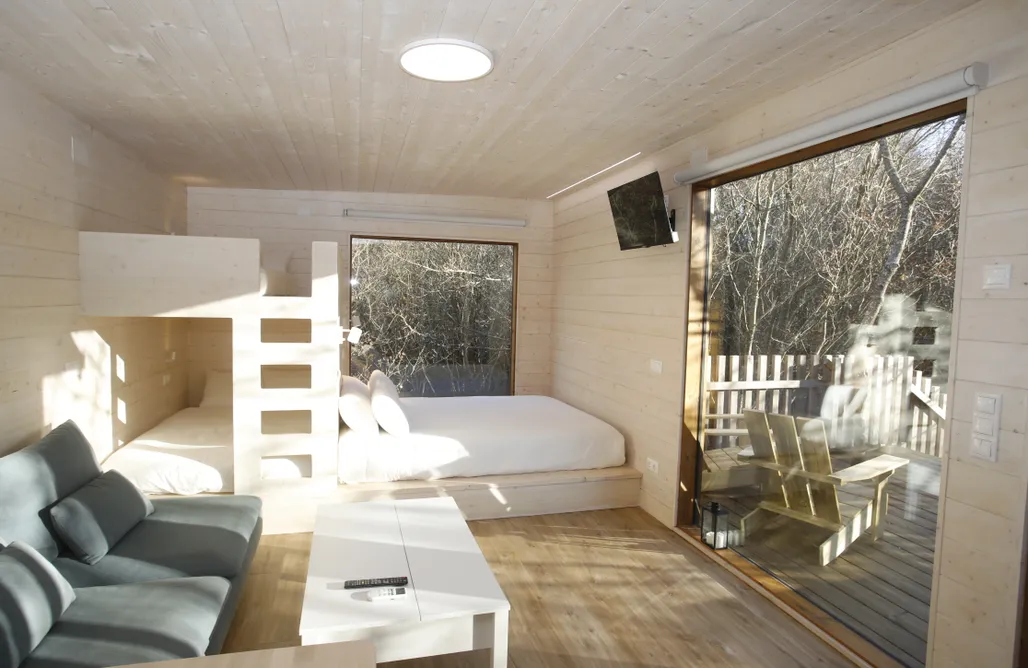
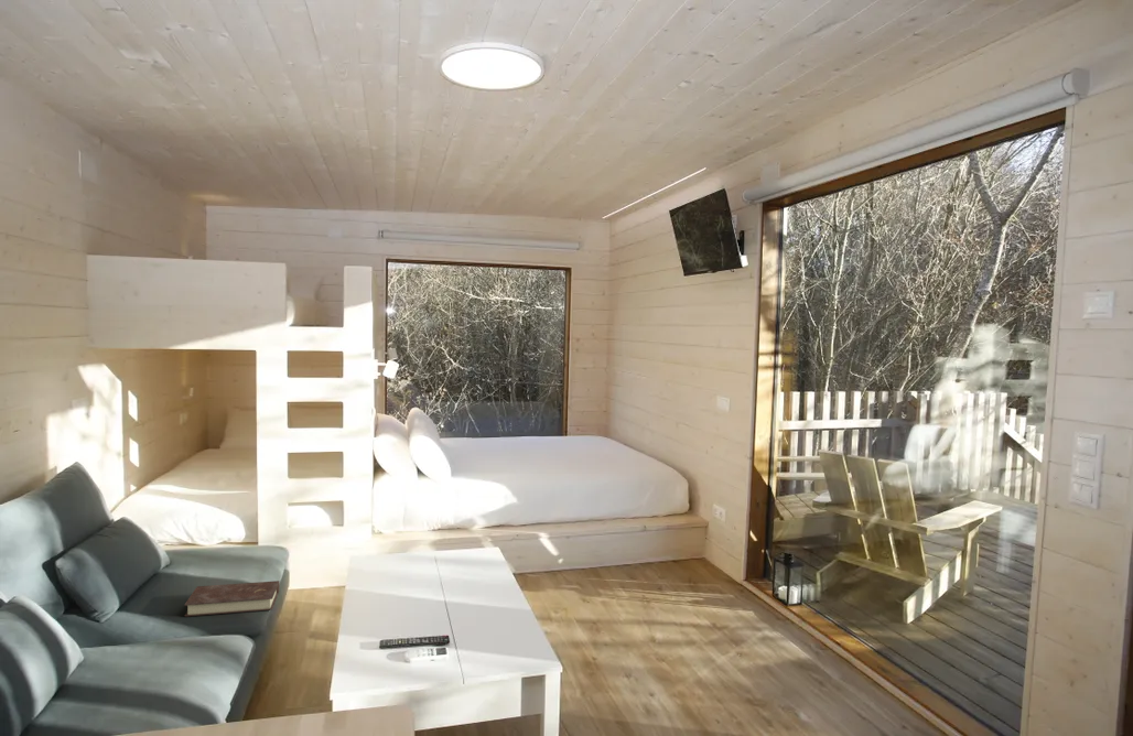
+ book [184,580,280,618]
